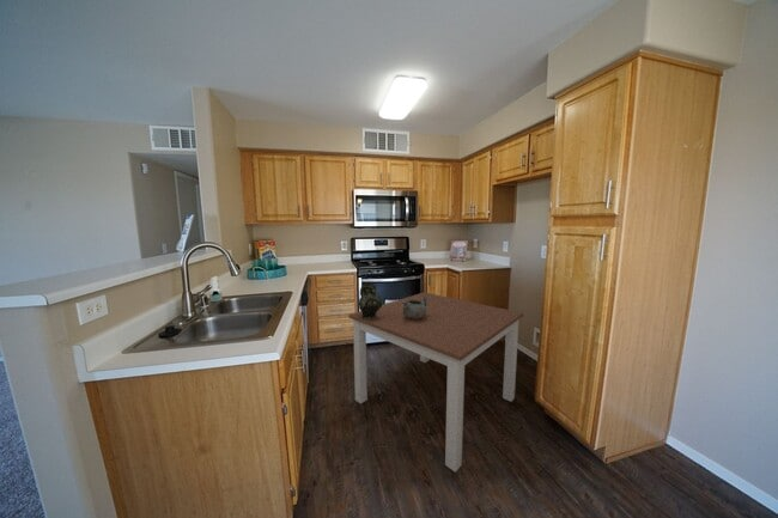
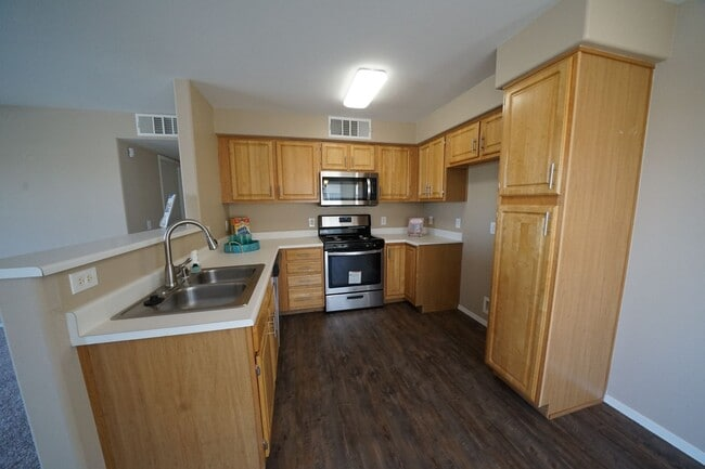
- decorative bowl [402,297,428,319]
- dining table [348,291,524,474]
- ceramic pitcher [358,282,383,319]
